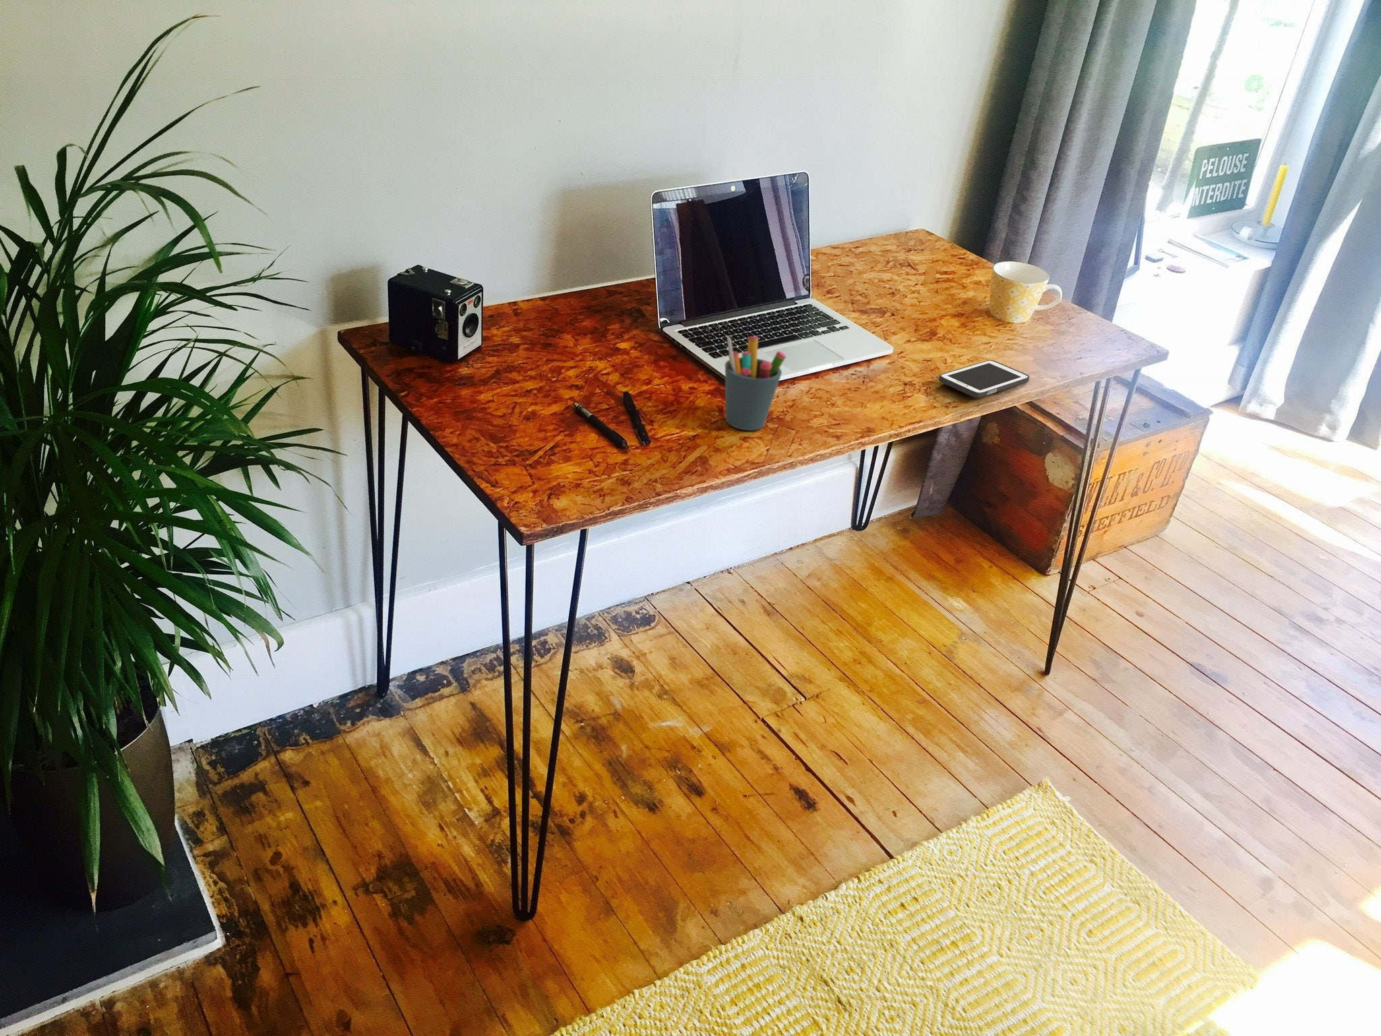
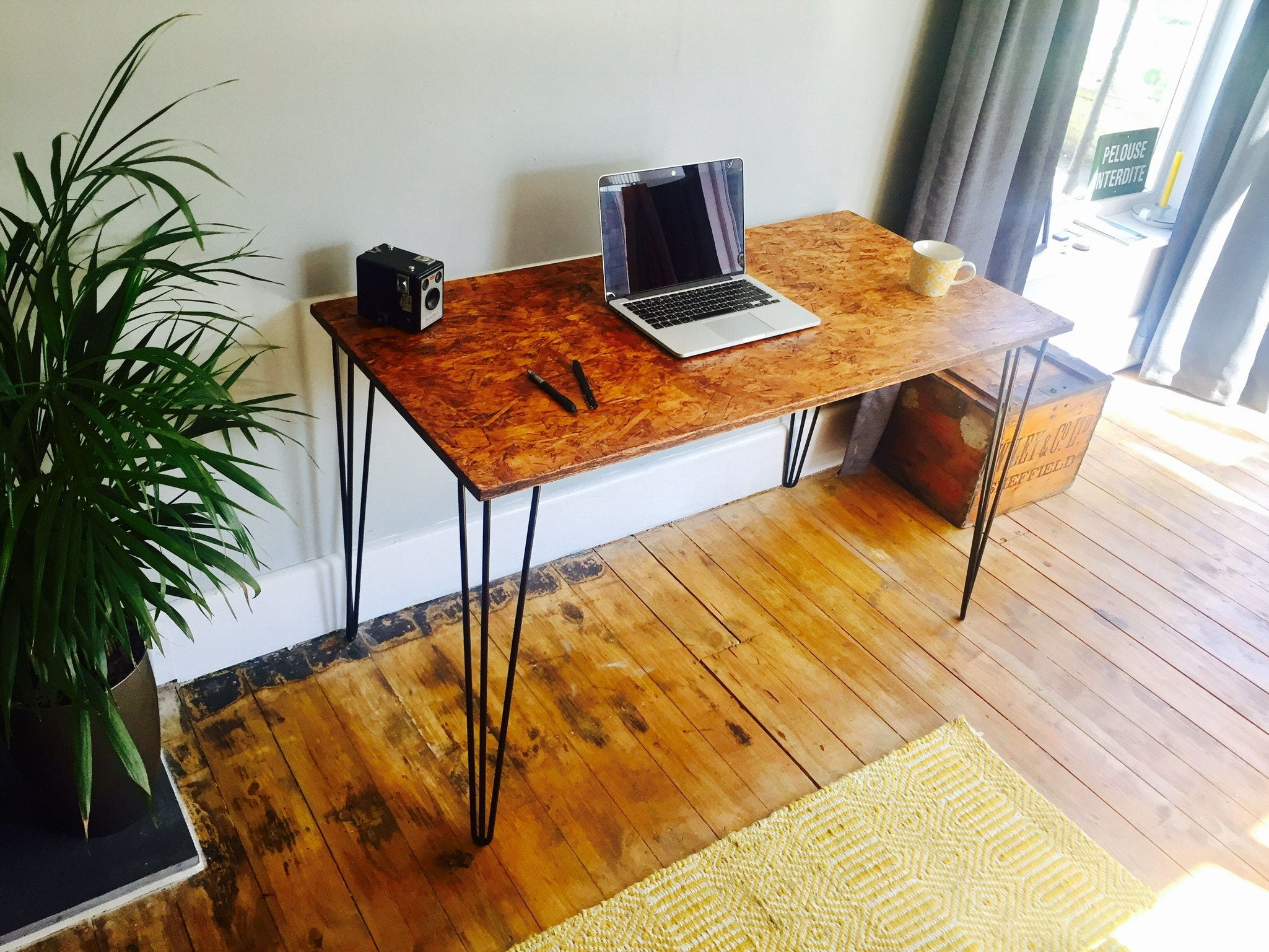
- cell phone [938,359,1029,398]
- pen holder [725,335,787,431]
